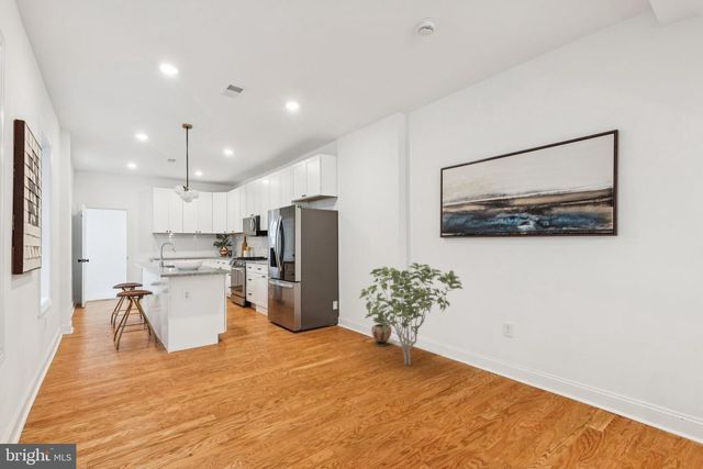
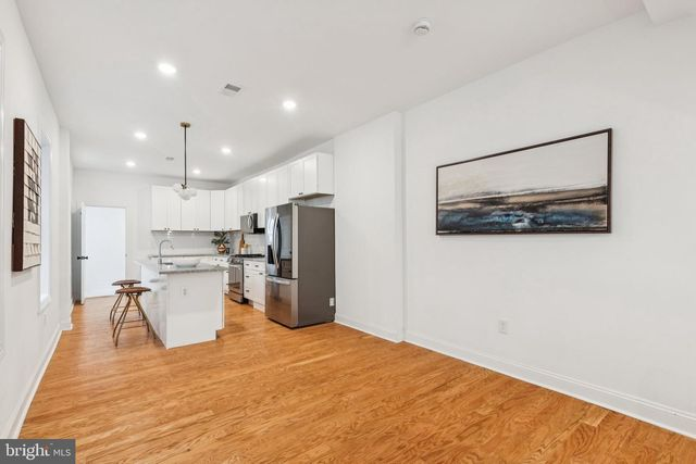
- ceramic jug [370,317,392,347]
- shrub [358,261,464,366]
